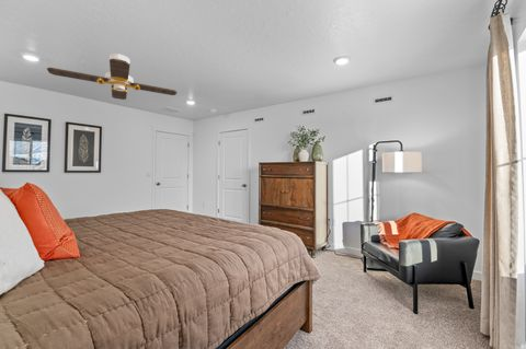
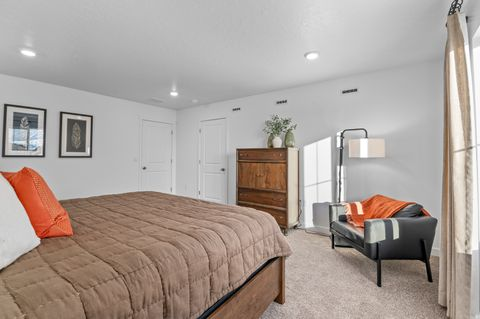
- ceiling fan [46,53,178,101]
